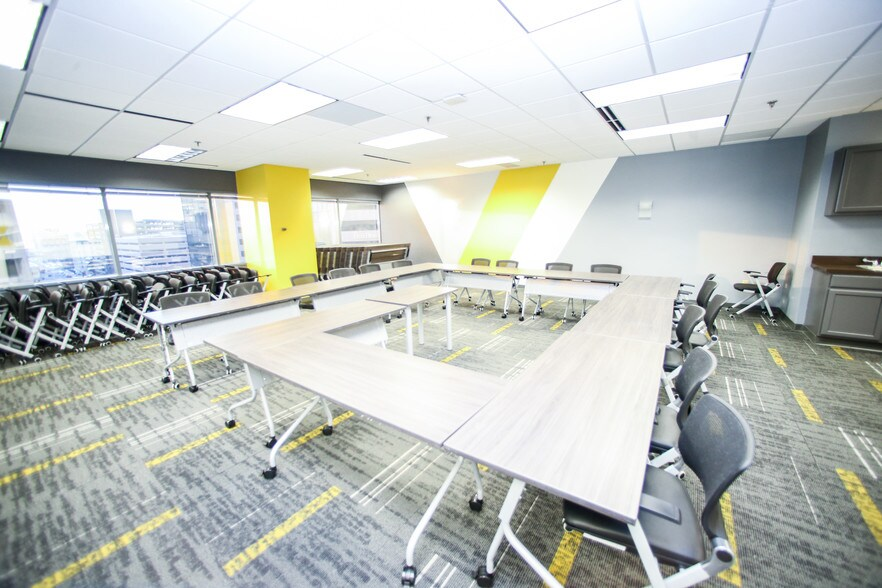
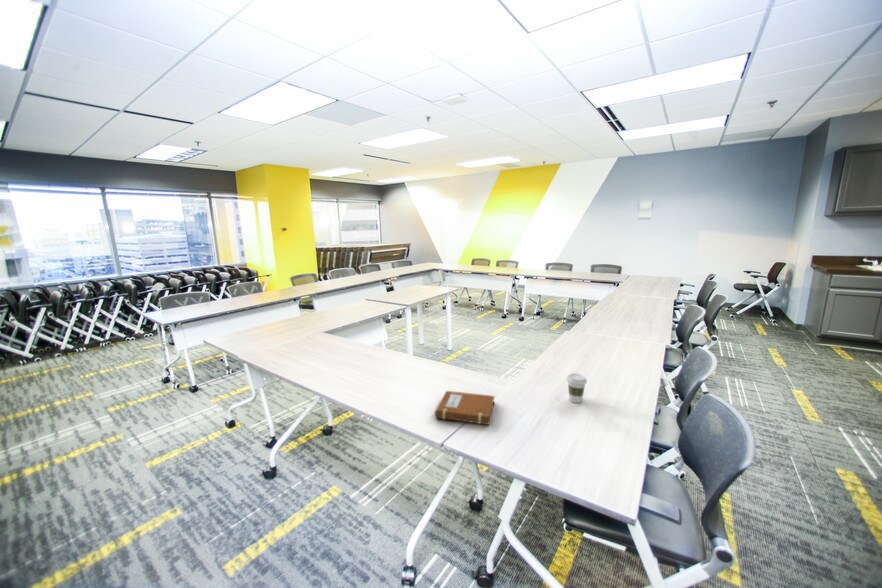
+ notebook [433,390,496,426]
+ coffee cup [566,372,588,404]
